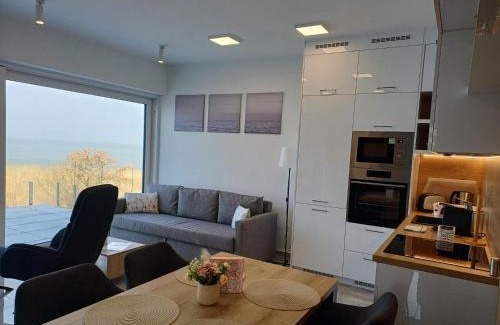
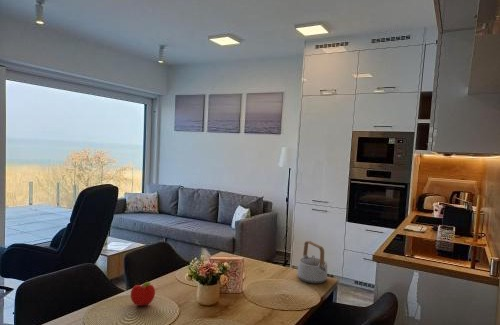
+ fruit [130,281,156,307]
+ teapot [296,240,328,285]
